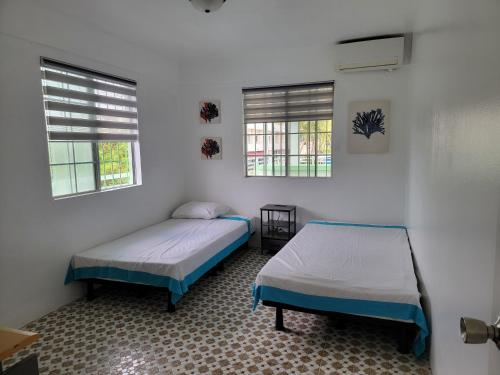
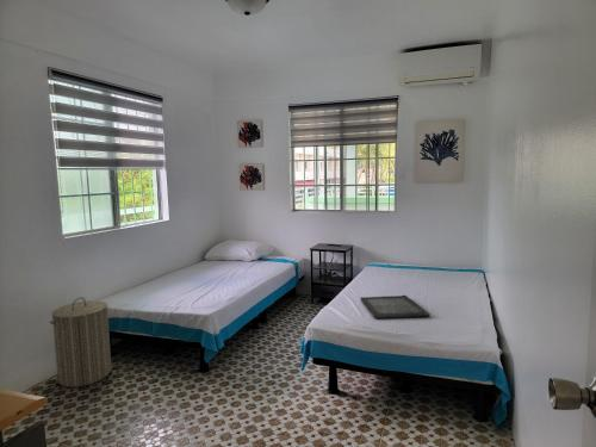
+ laundry hamper [49,297,113,389]
+ serving tray [360,294,432,319]
